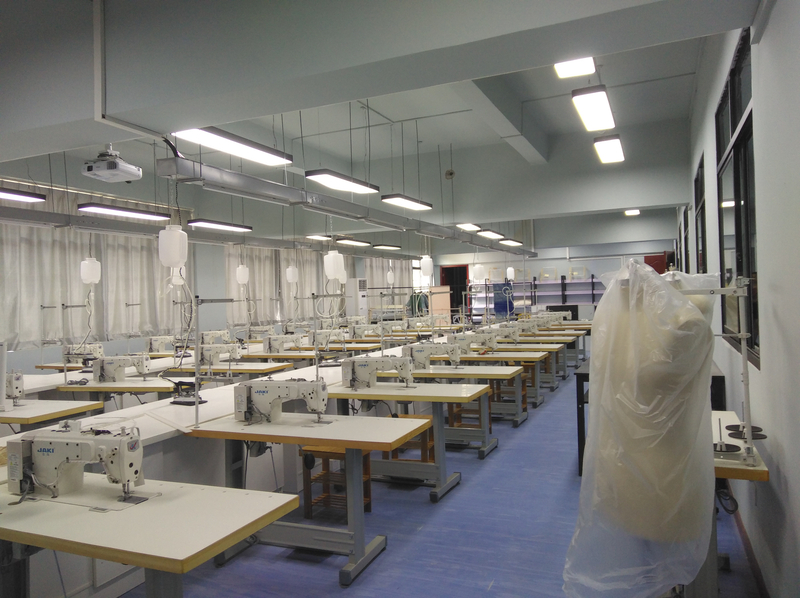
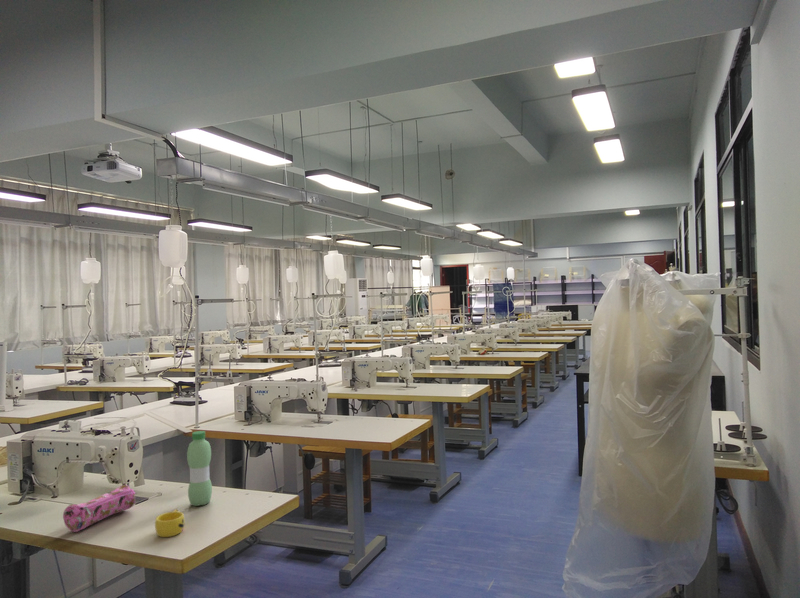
+ cup [154,508,185,538]
+ water bottle [186,430,213,507]
+ pencil case [62,484,136,533]
